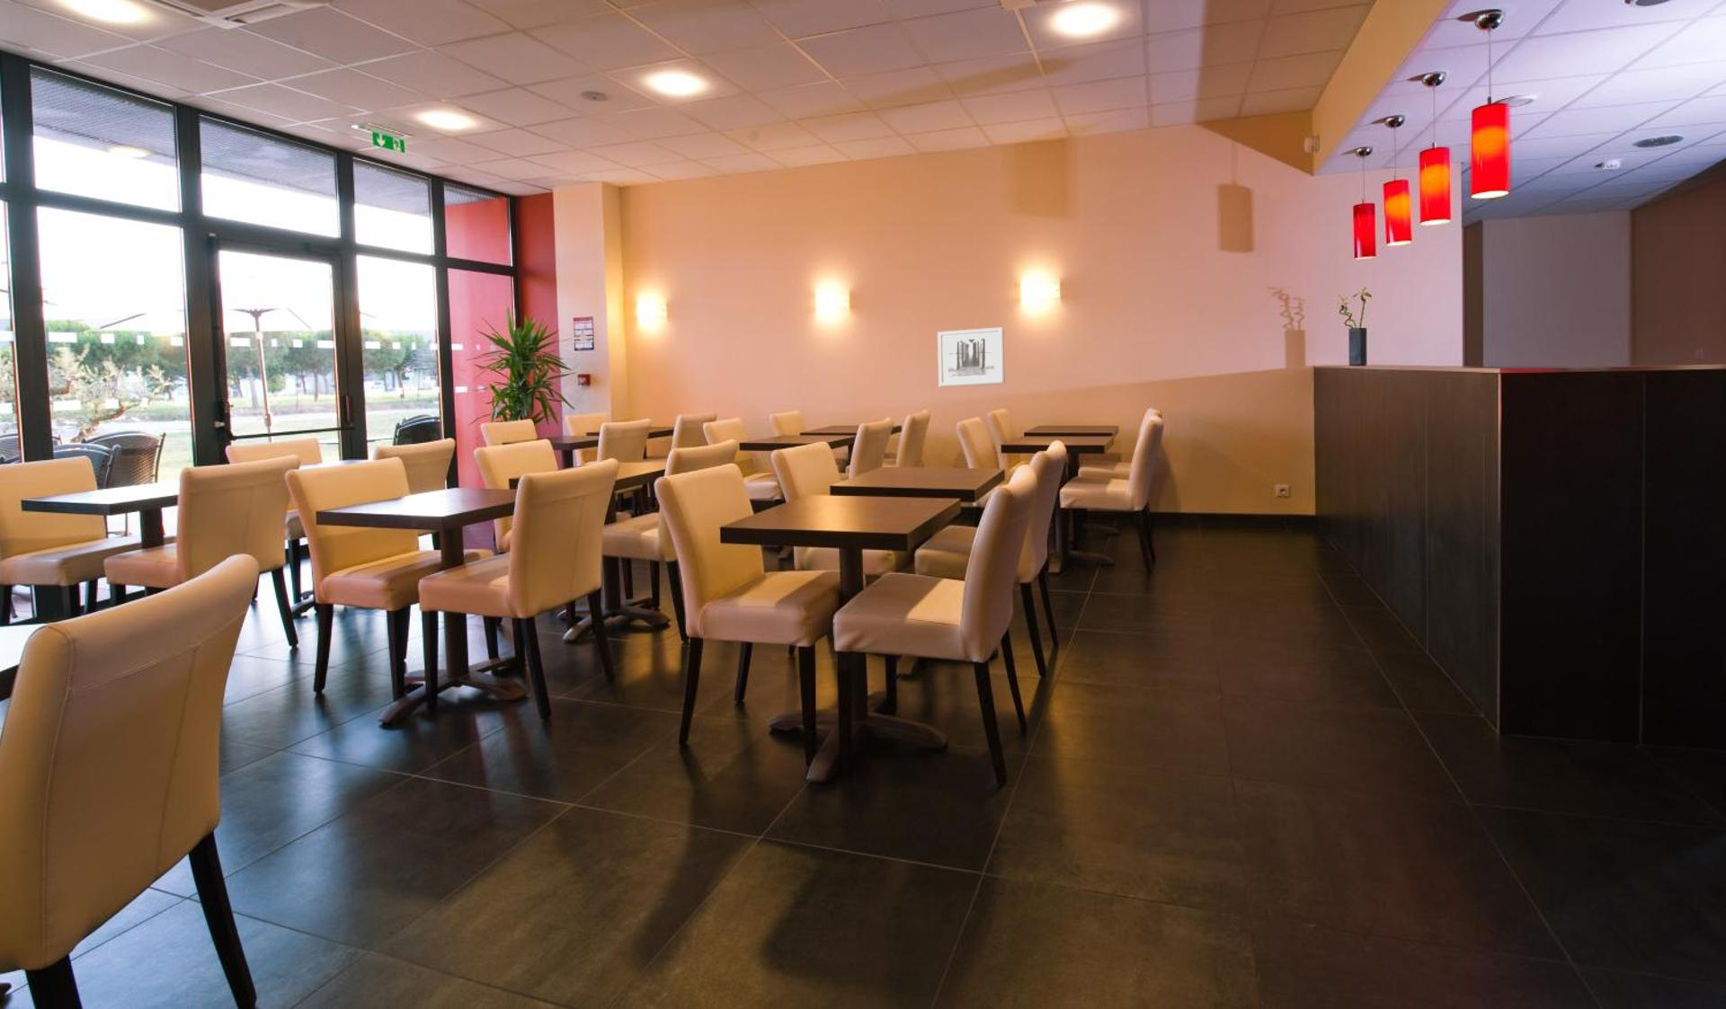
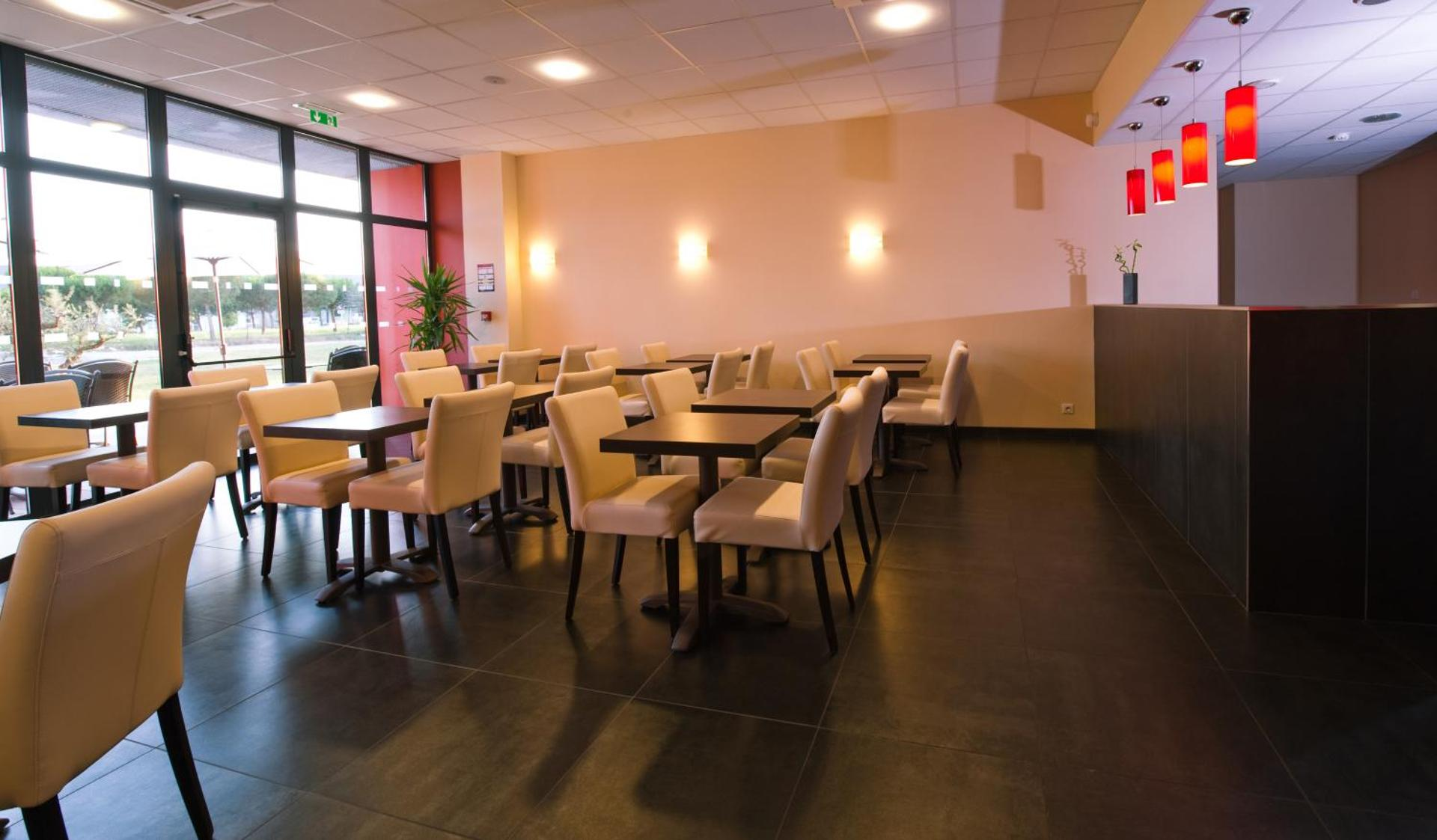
- wall art [937,327,1007,388]
